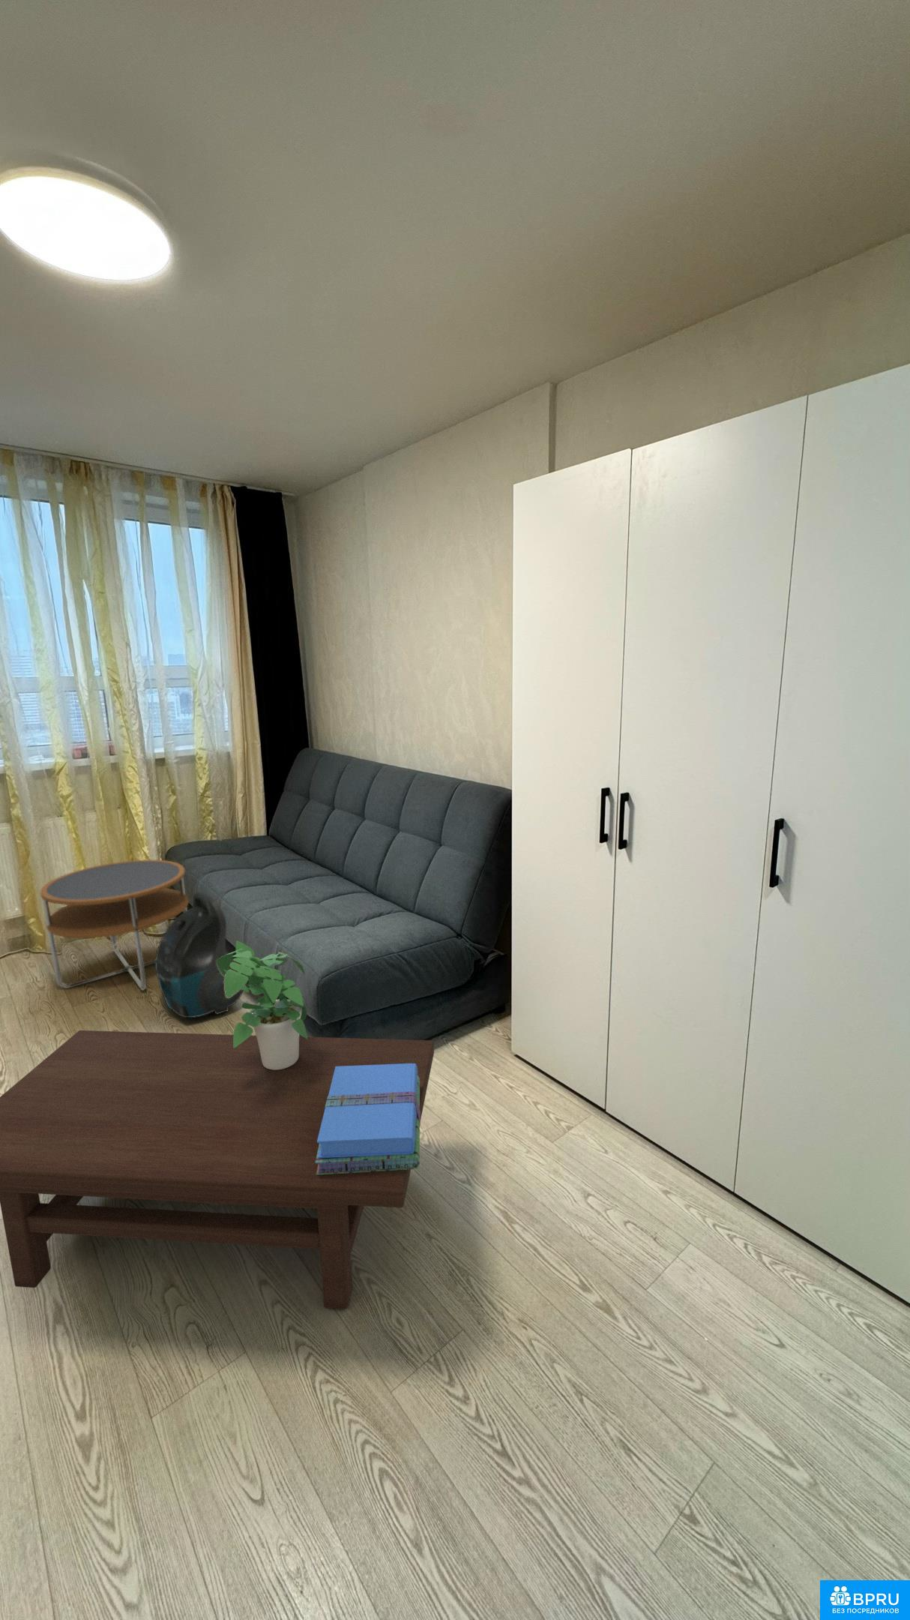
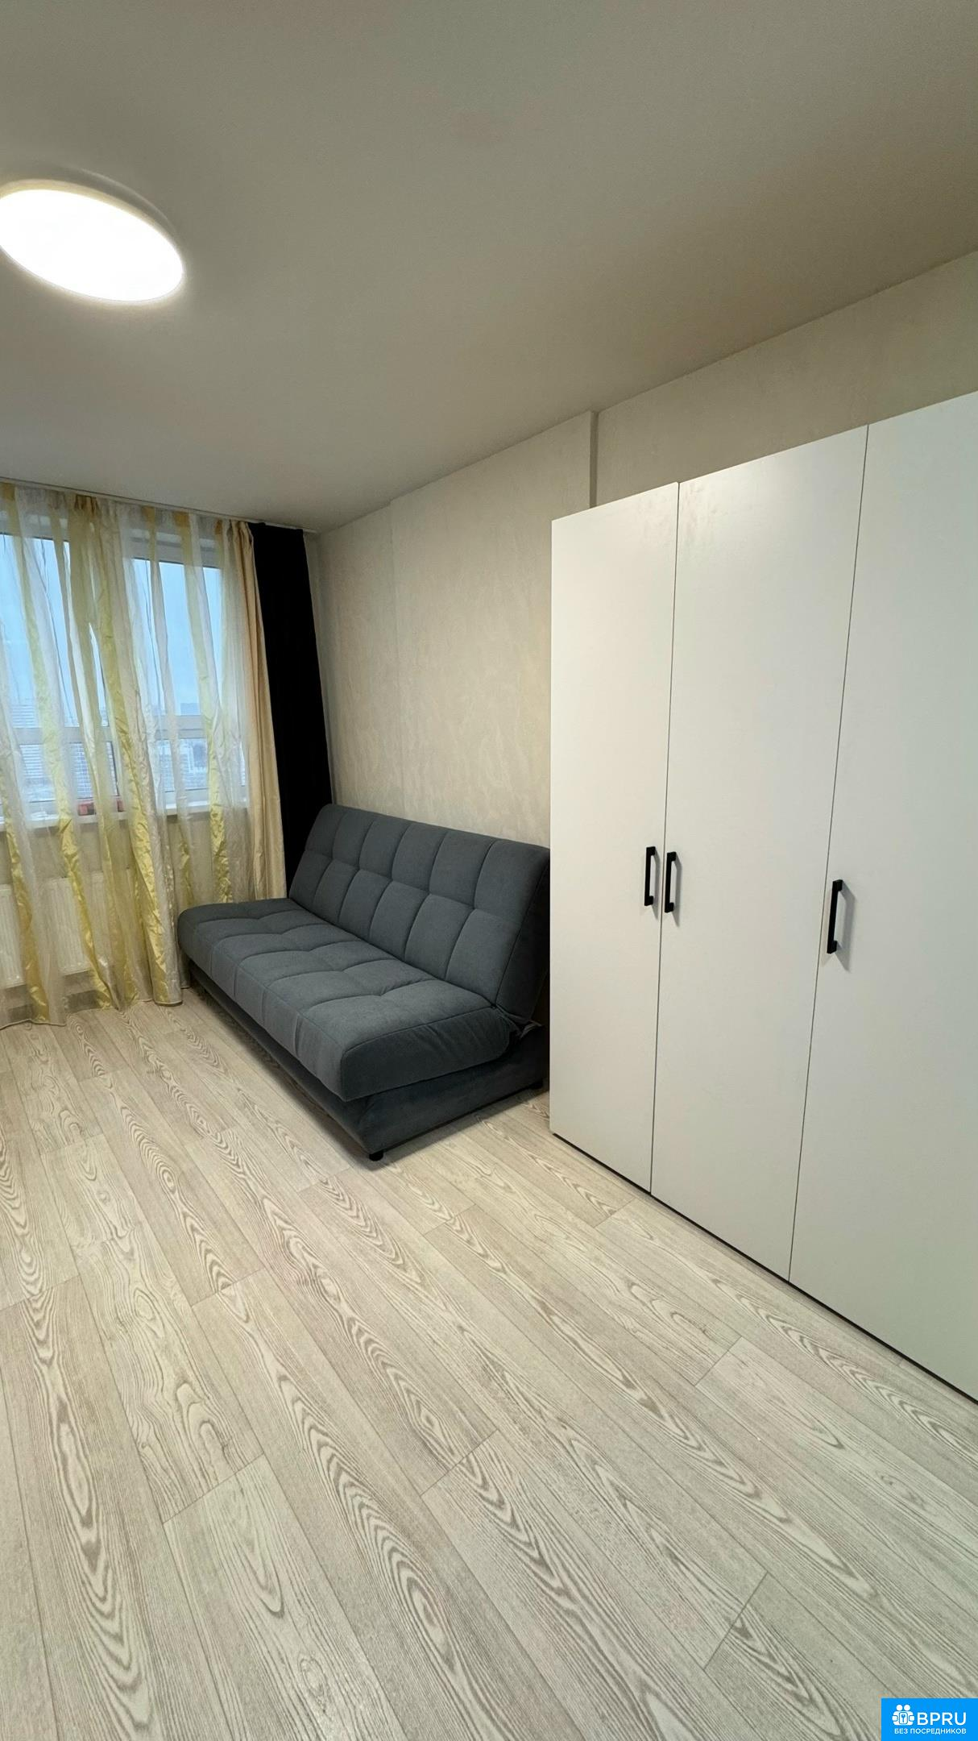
- coffee table [0,1030,435,1310]
- books [316,1064,422,1175]
- vacuum cleaner [155,891,245,1019]
- potted plant [217,940,311,1070]
- side table [40,859,189,991]
